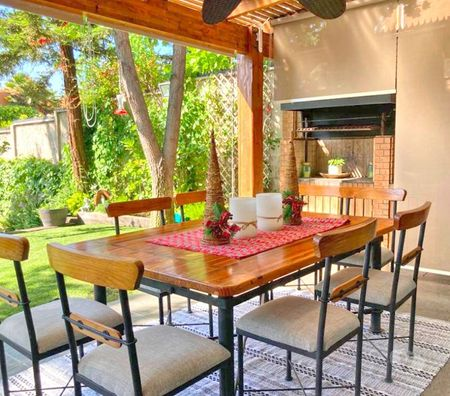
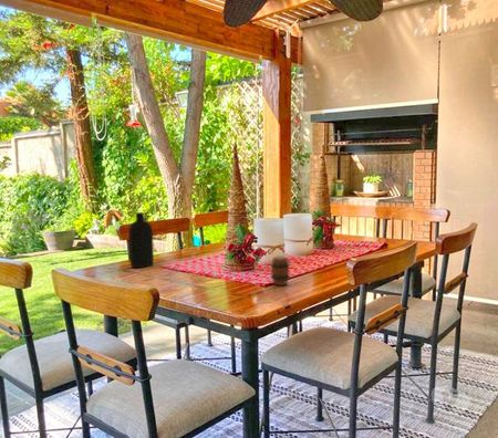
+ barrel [269,255,291,286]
+ bottle [127,211,155,269]
